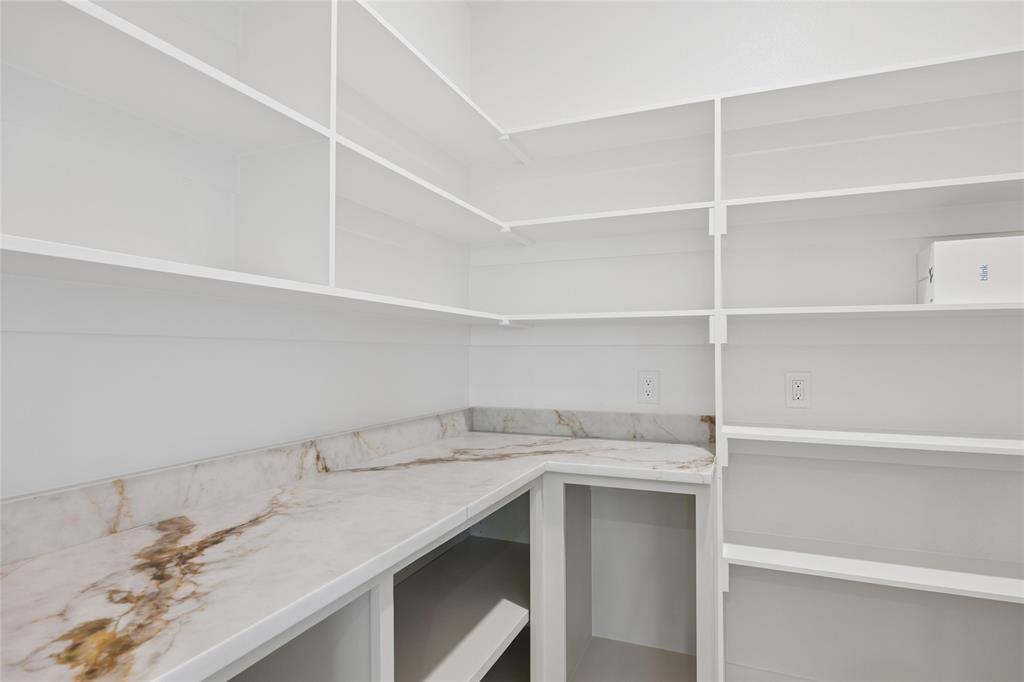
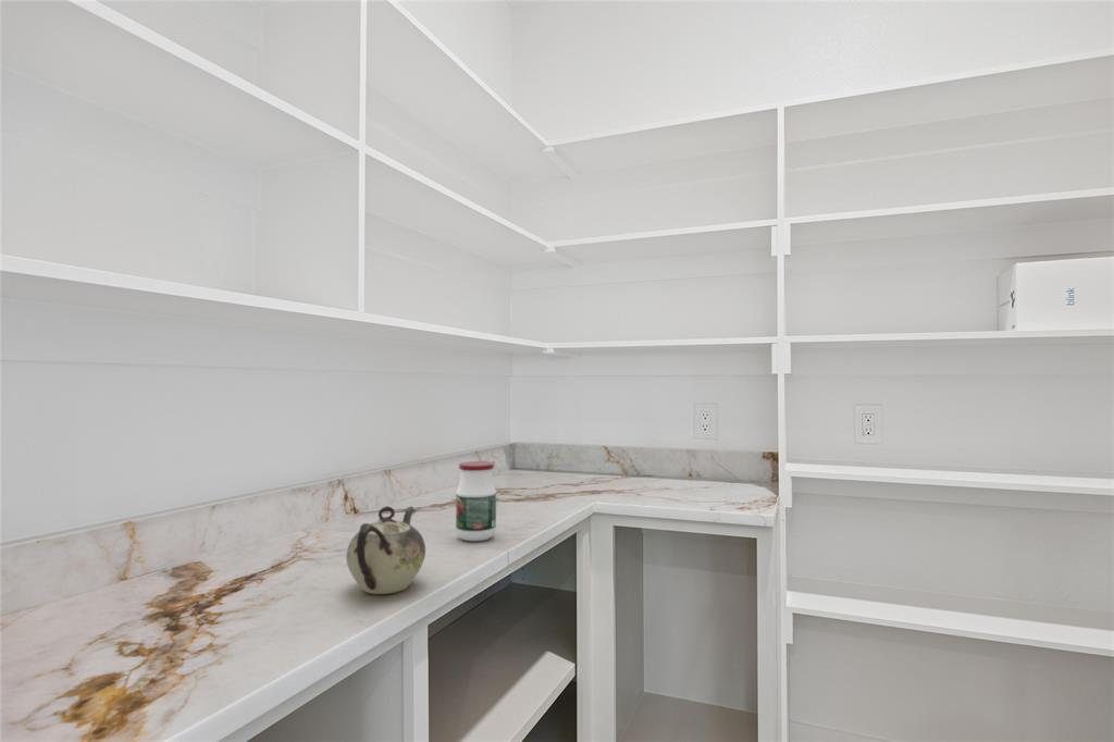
+ teapot [345,505,426,595]
+ jar [455,460,497,542]
